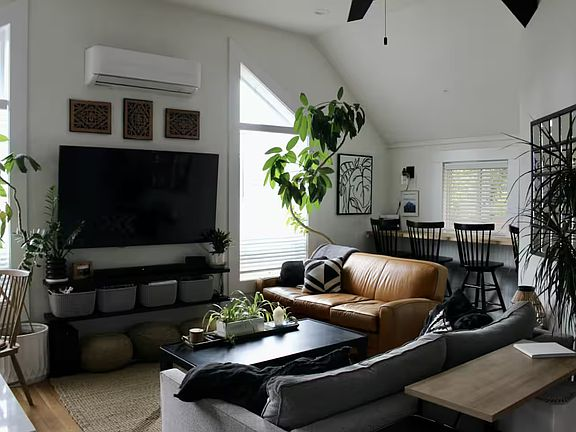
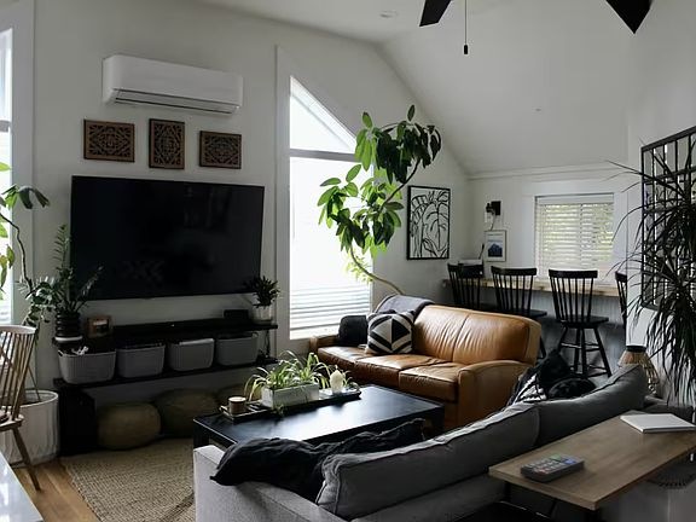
+ remote control [520,452,586,483]
